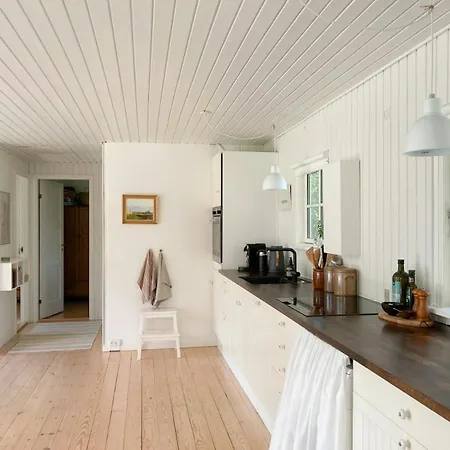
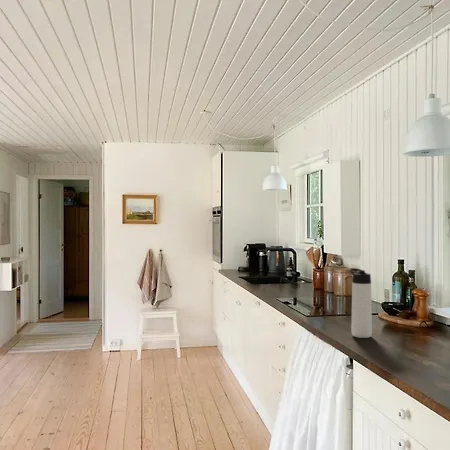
+ thermos bottle [349,267,373,339]
